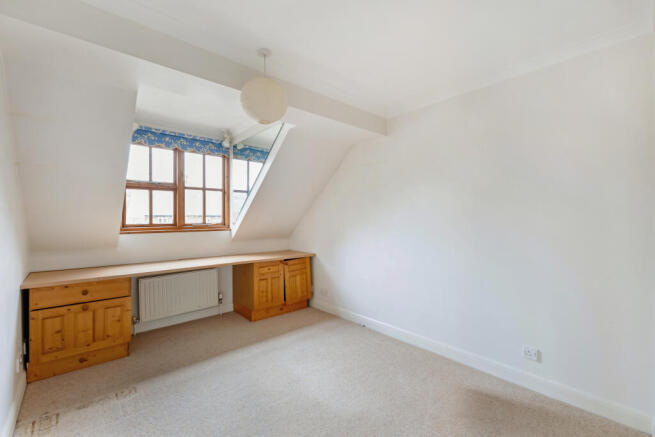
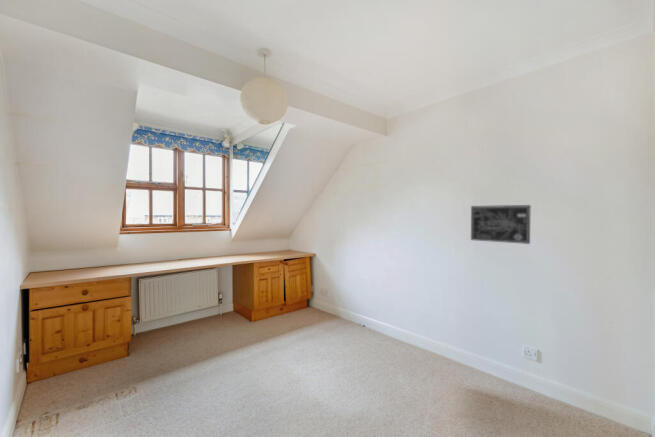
+ wall art [470,204,532,245]
